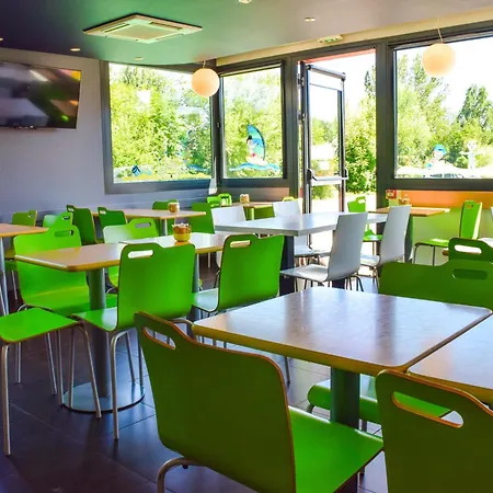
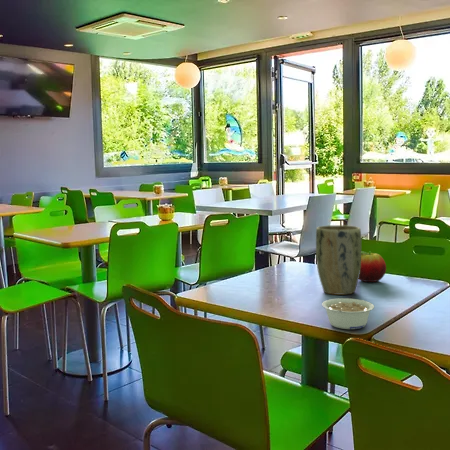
+ plant pot [315,224,362,296]
+ legume [321,297,375,330]
+ fruit [358,250,387,283]
